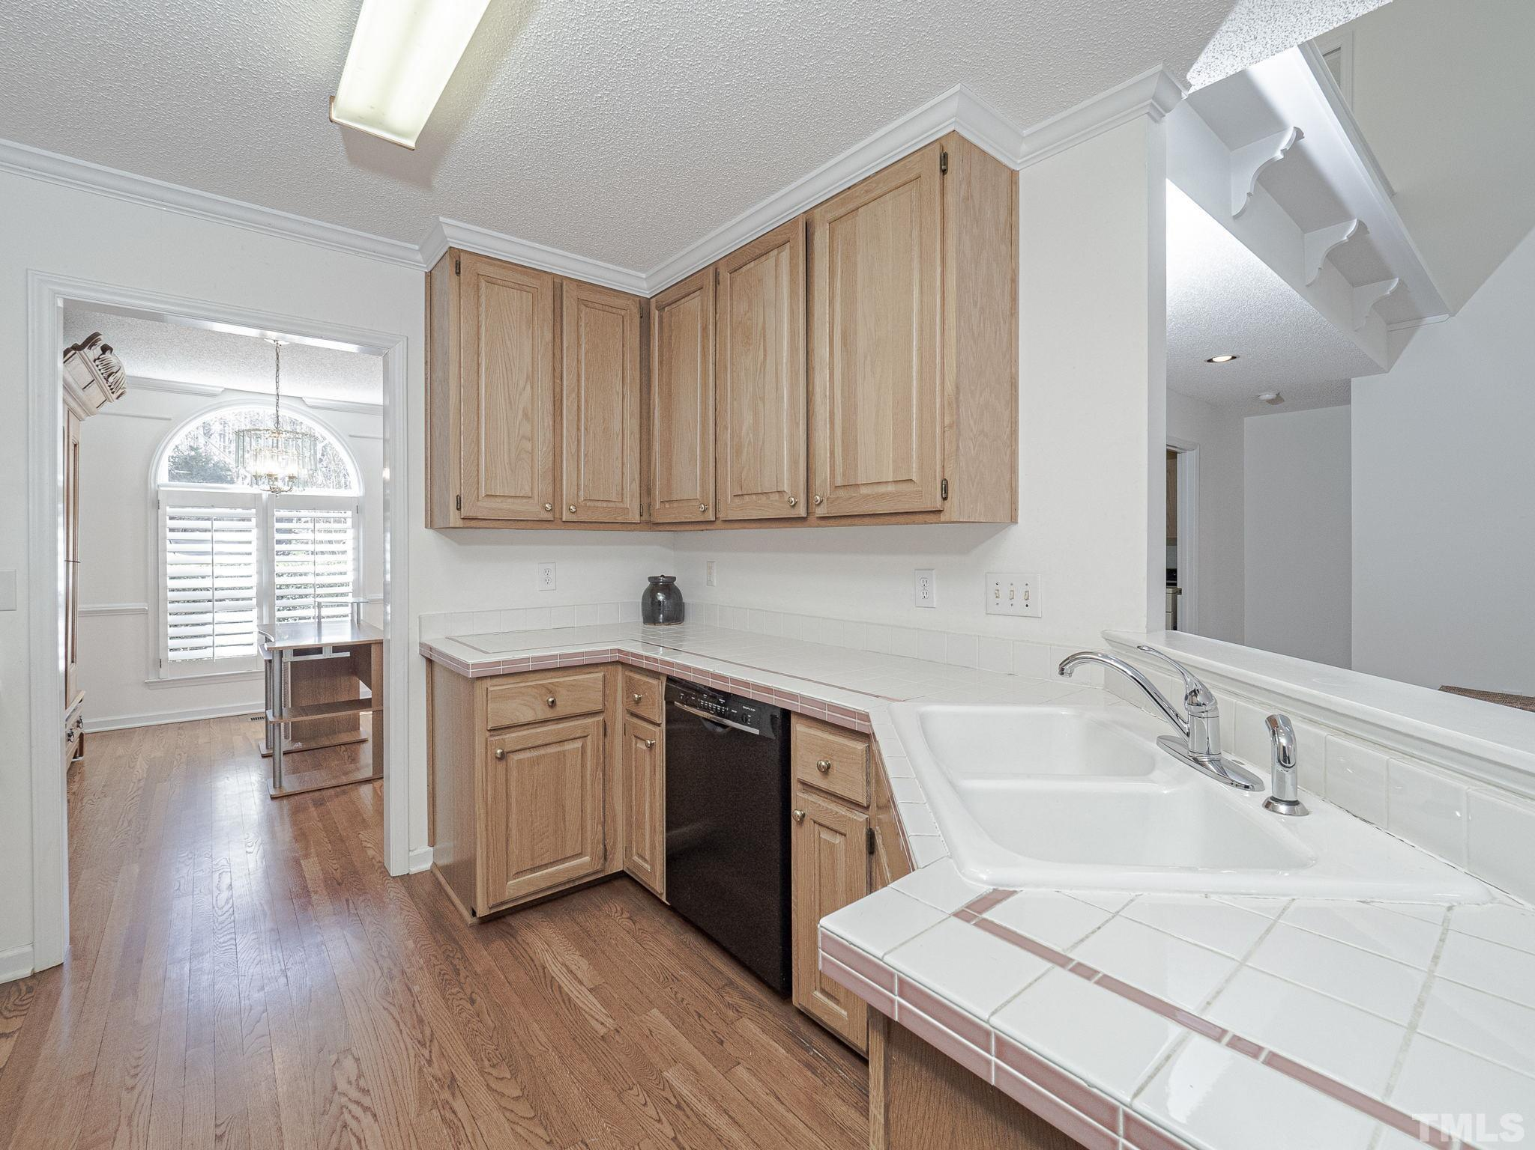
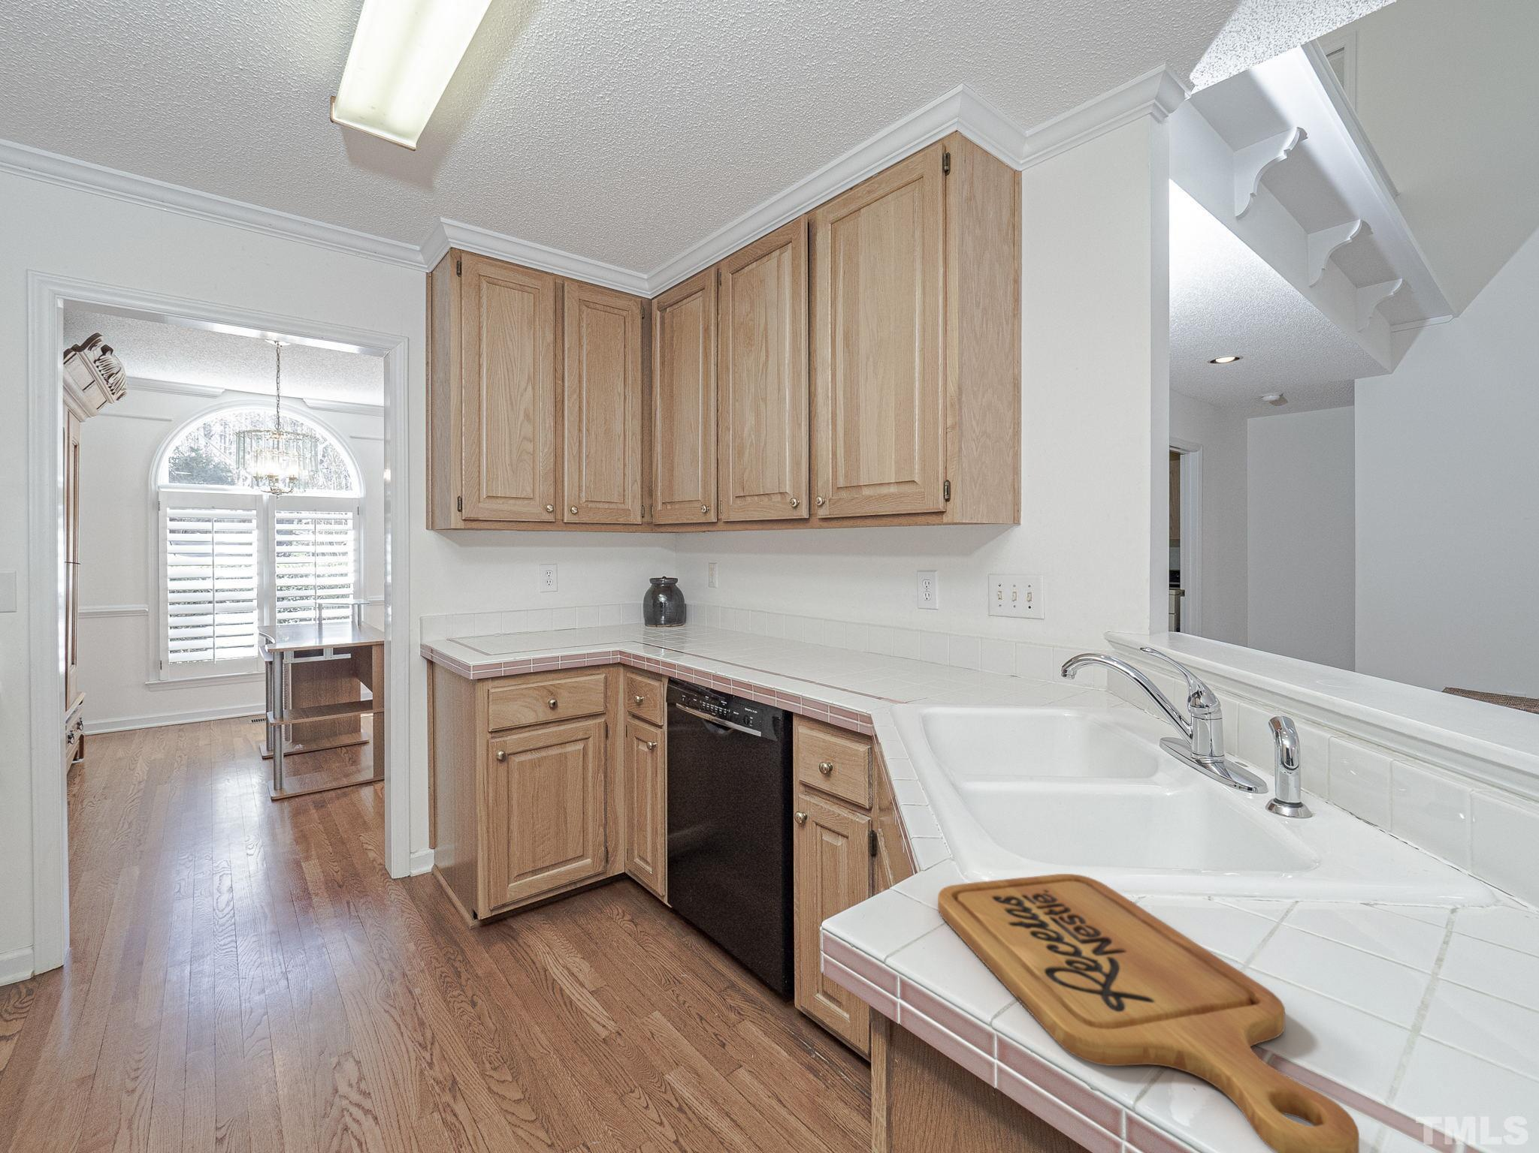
+ cutting board [937,873,1360,1153]
